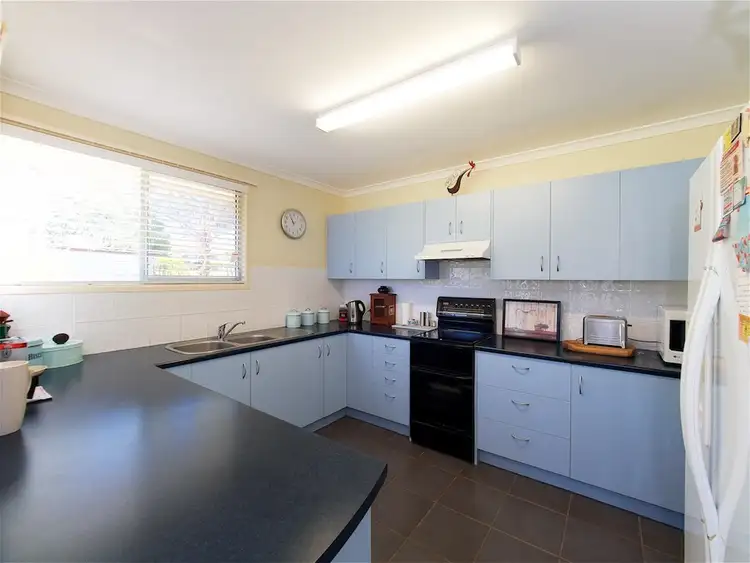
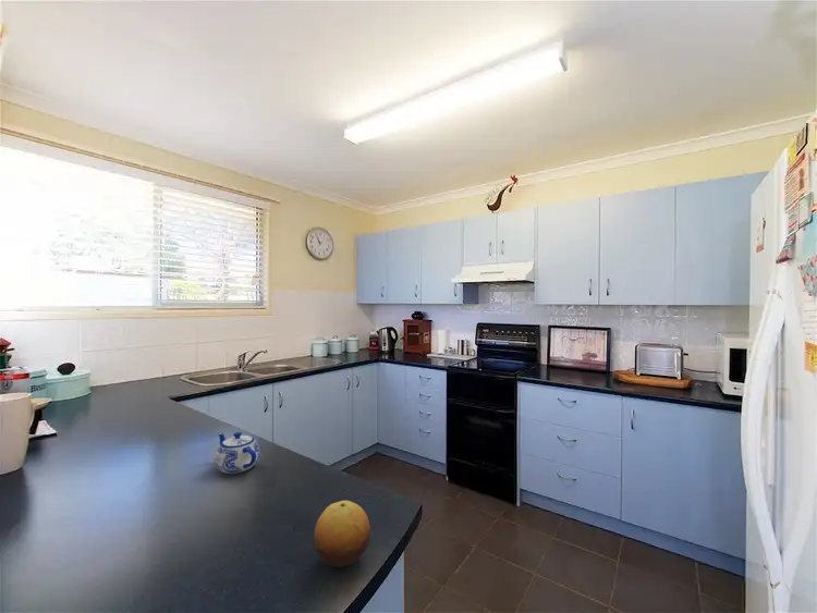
+ teapot [212,431,261,475]
+ fruit [313,500,371,568]
